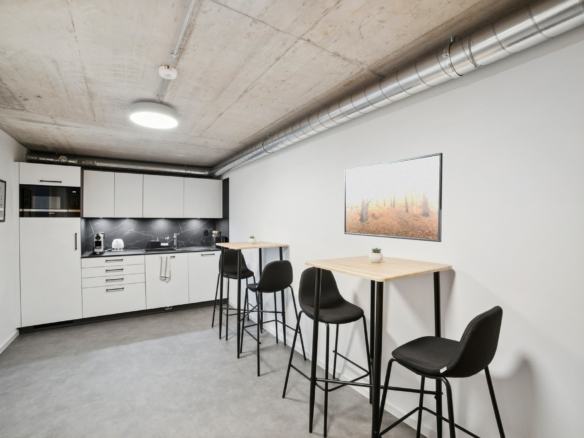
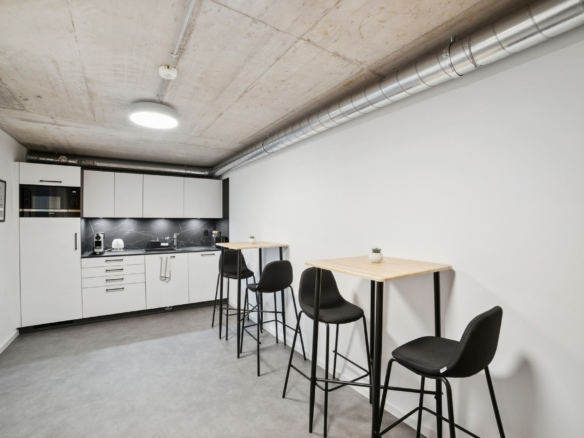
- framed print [343,152,444,243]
